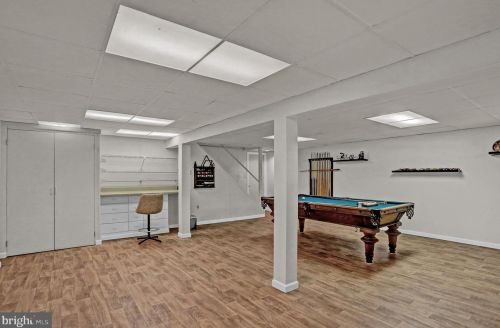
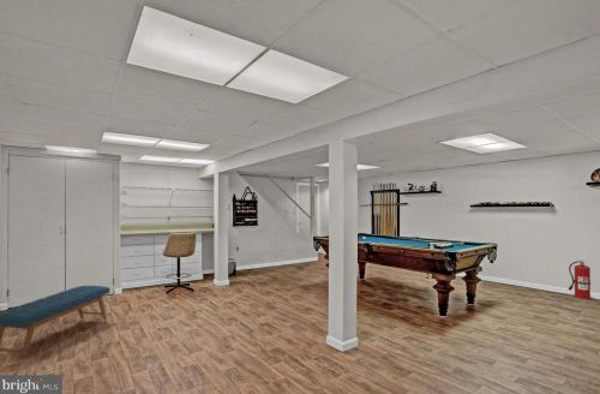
+ bench [0,285,112,362]
+ fire extinguisher [566,258,592,300]
